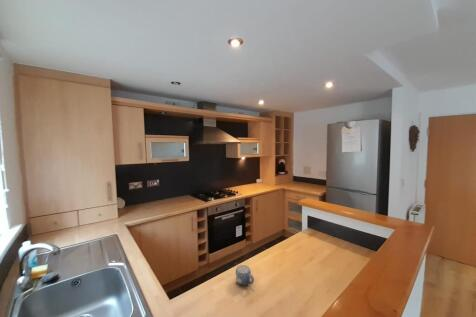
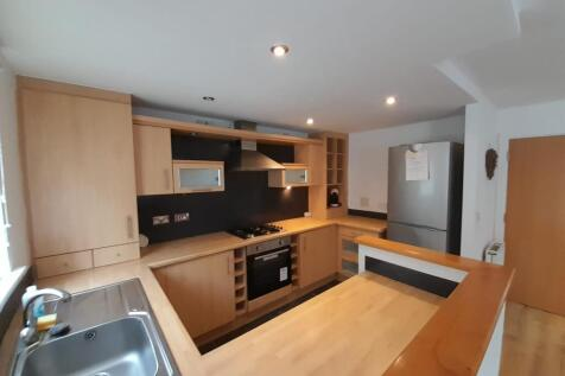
- mug [235,264,255,286]
